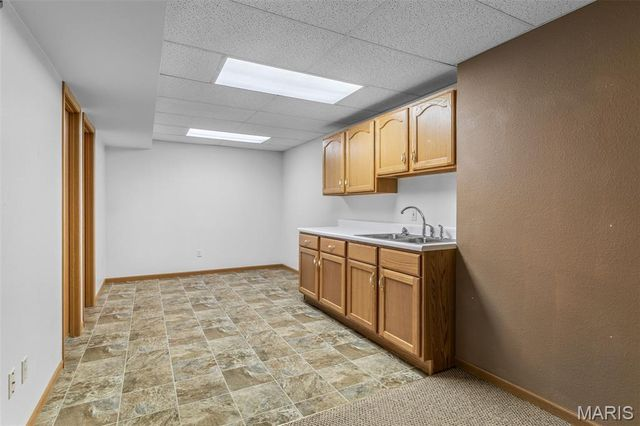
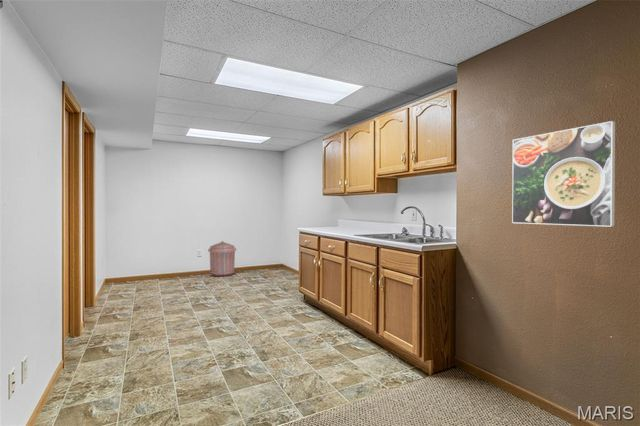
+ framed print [511,120,617,228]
+ trash can [207,240,237,278]
